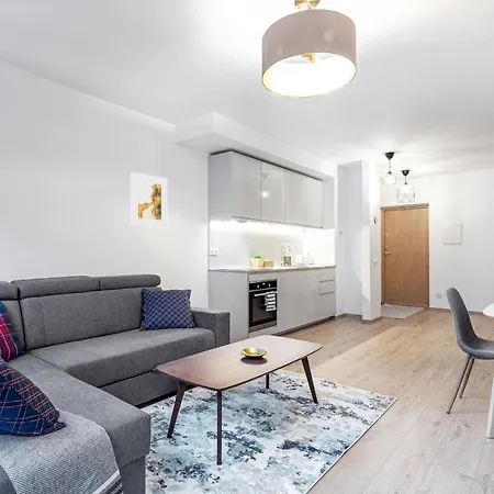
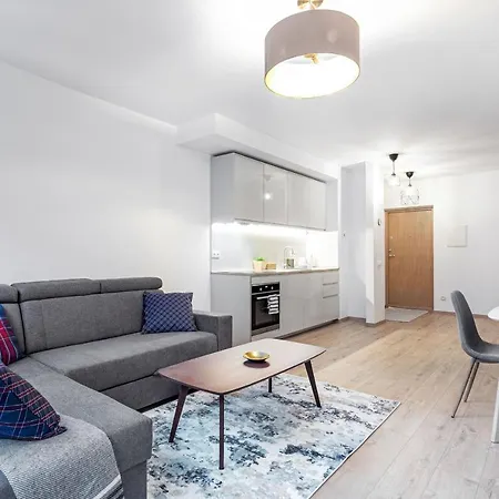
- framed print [130,171,168,228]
